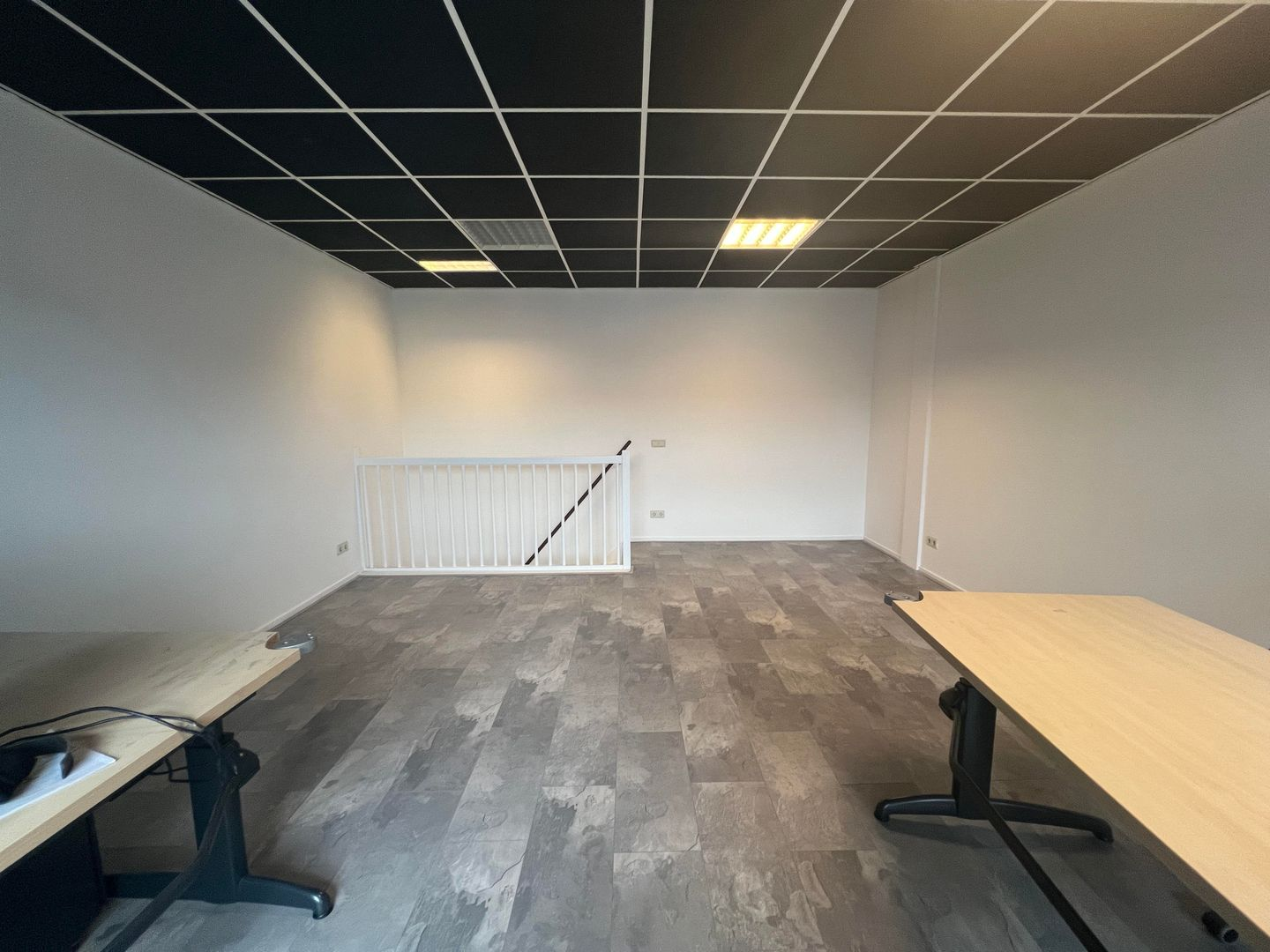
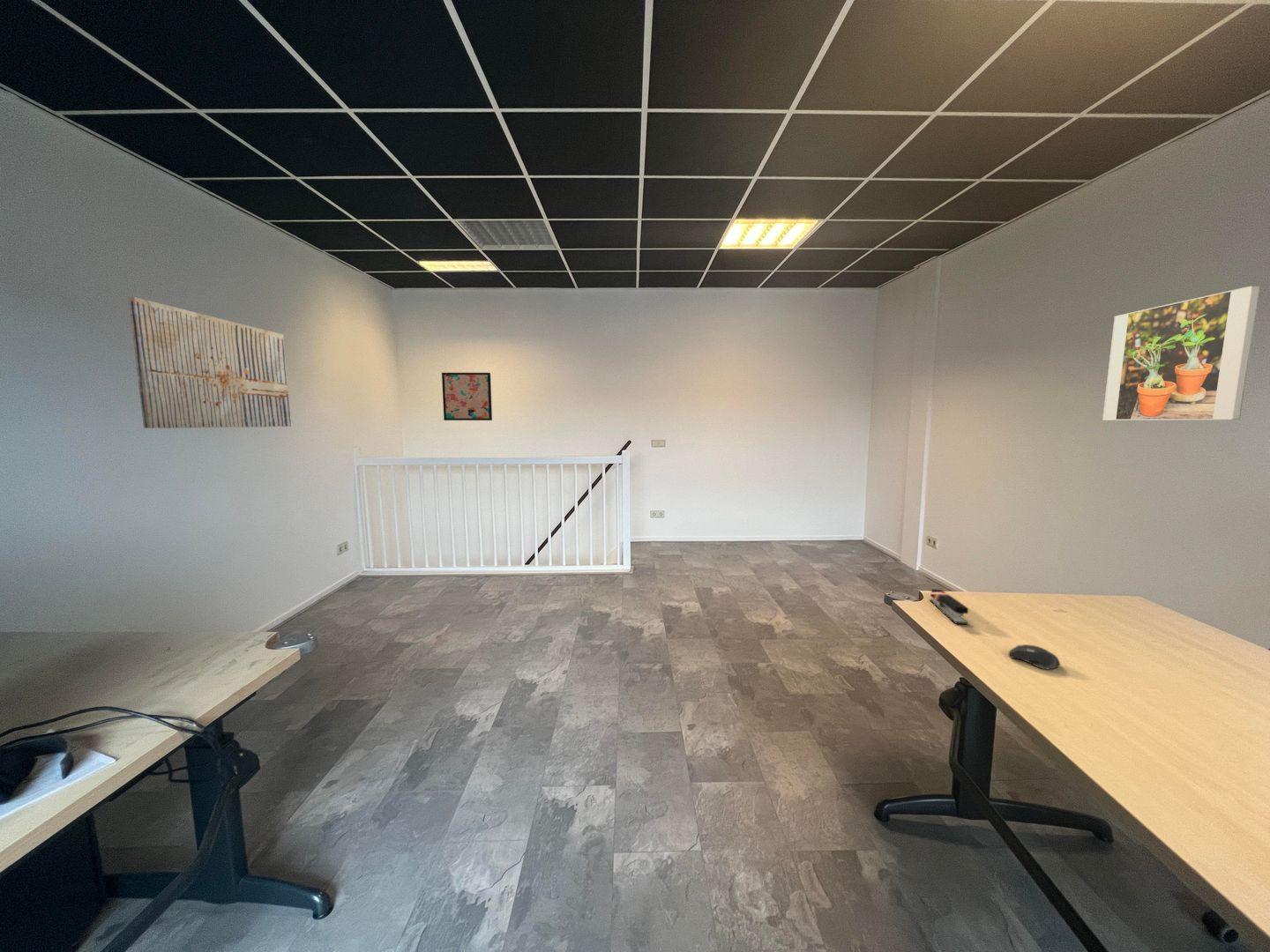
+ wall art [127,296,292,429]
+ computer mouse [1007,643,1061,670]
+ stapler [929,588,969,625]
+ wall art [441,372,493,421]
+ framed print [1102,285,1260,421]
